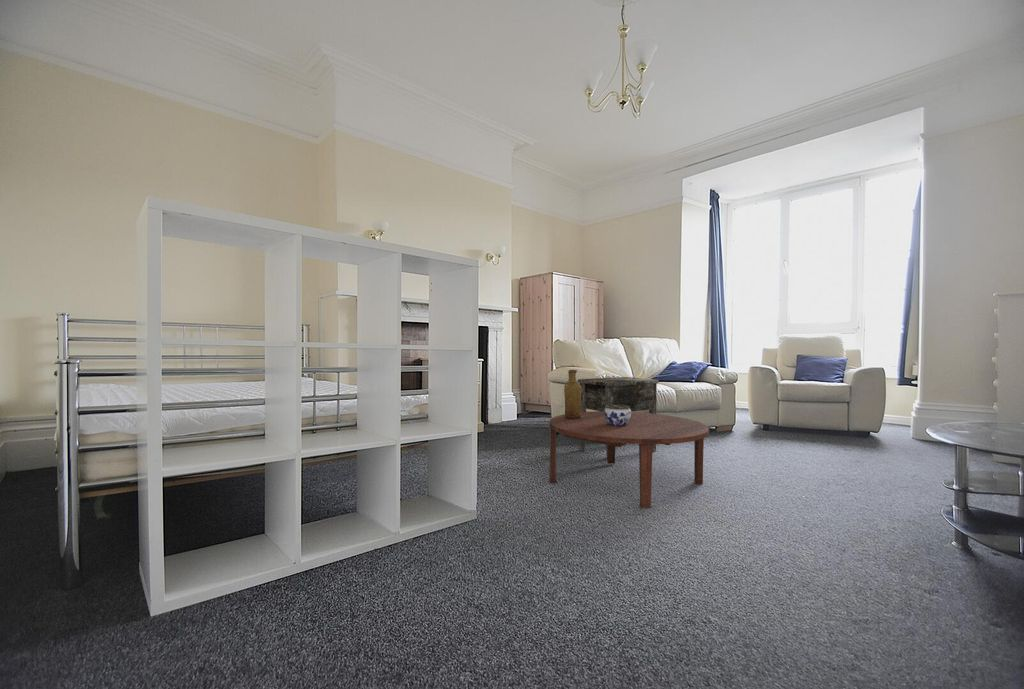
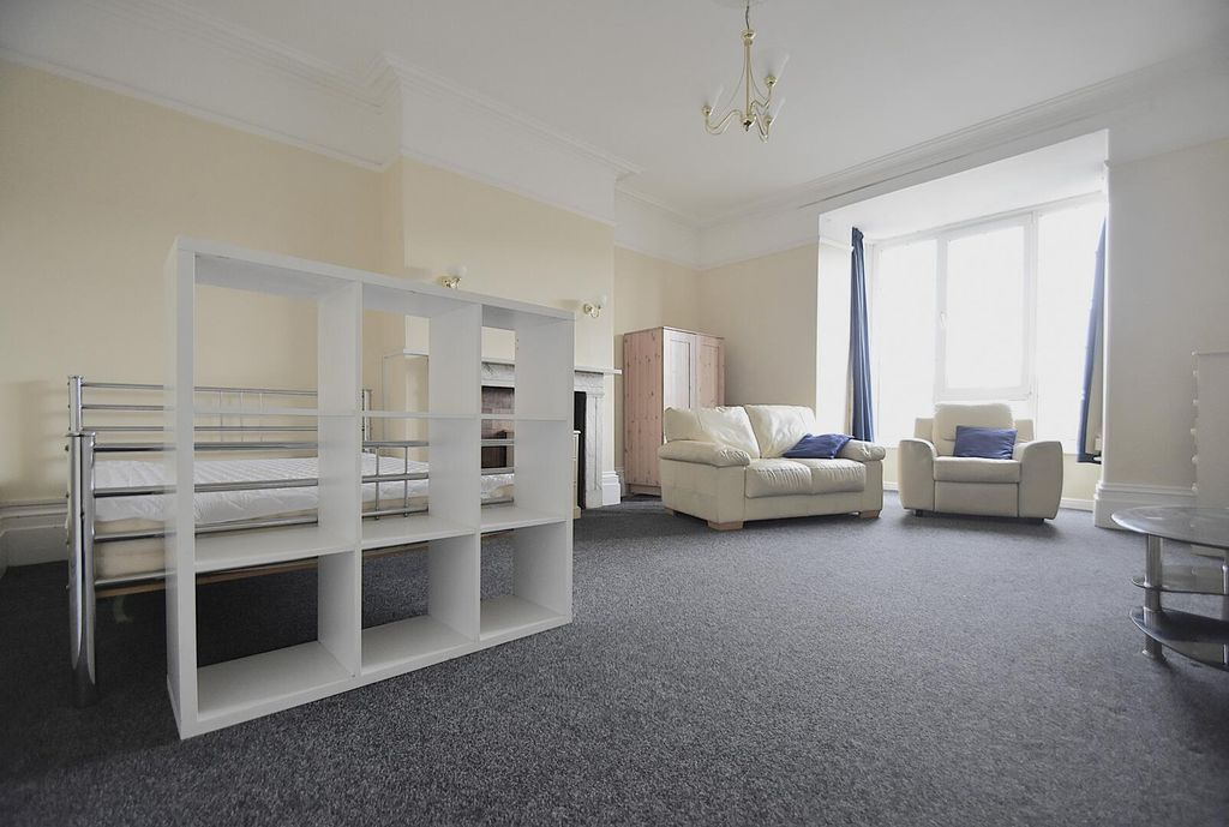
- jar [604,404,631,426]
- side table [577,376,660,453]
- coffee table [548,410,710,509]
- vase [563,369,581,419]
